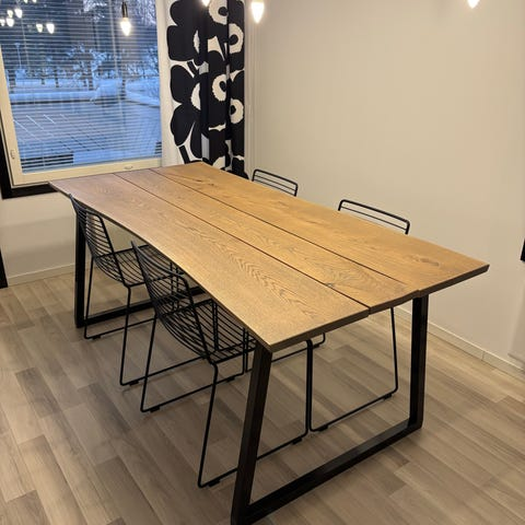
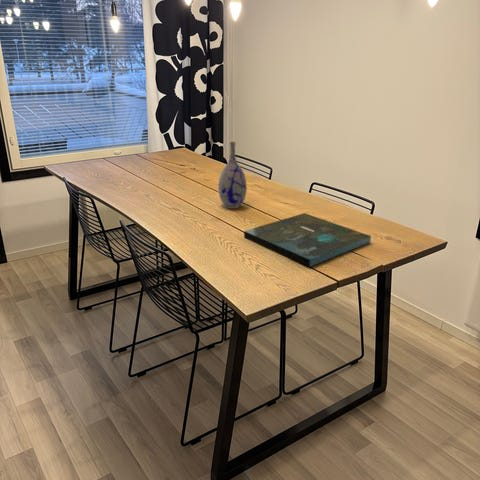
+ board game [243,212,372,268]
+ vase [217,141,248,209]
